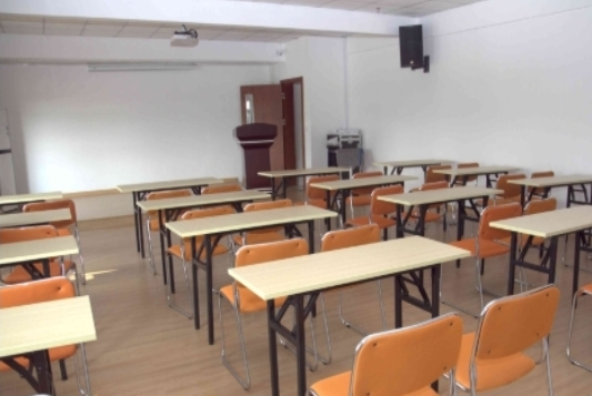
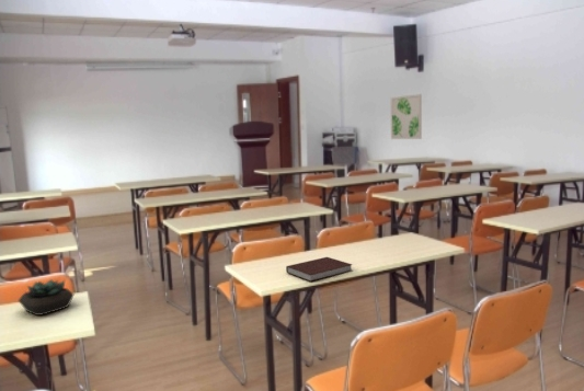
+ succulent plant [18,278,75,317]
+ notebook [285,256,353,283]
+ wall art [390,93,423,140]
